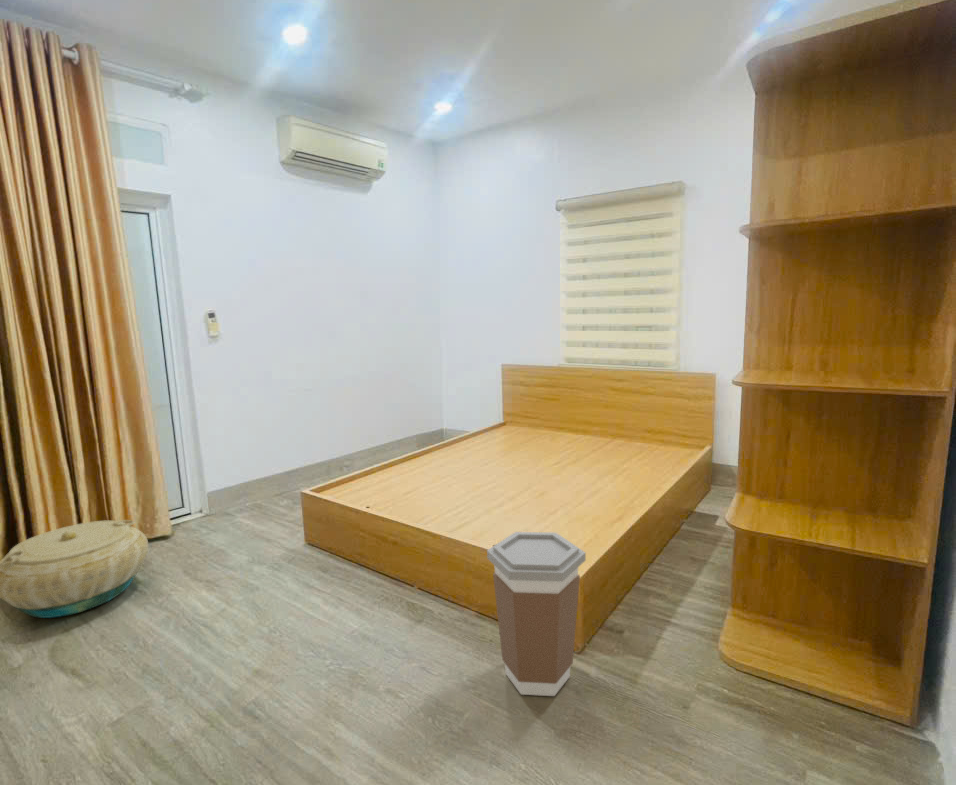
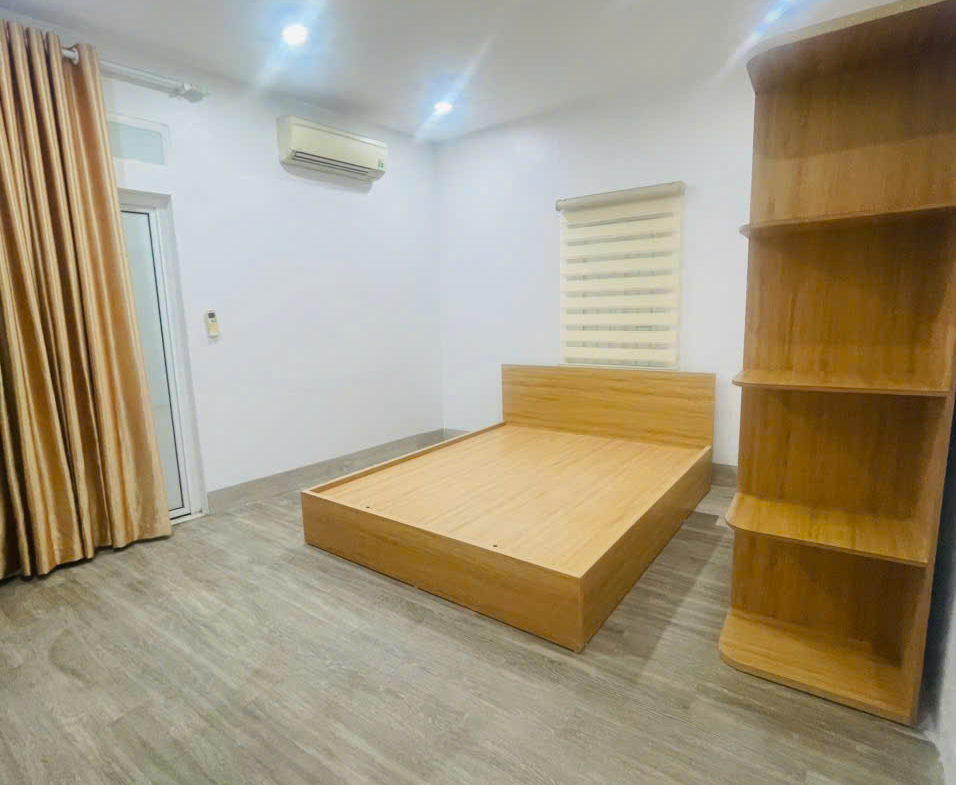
- basket [0,519,149,619]
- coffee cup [486,531,587,697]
